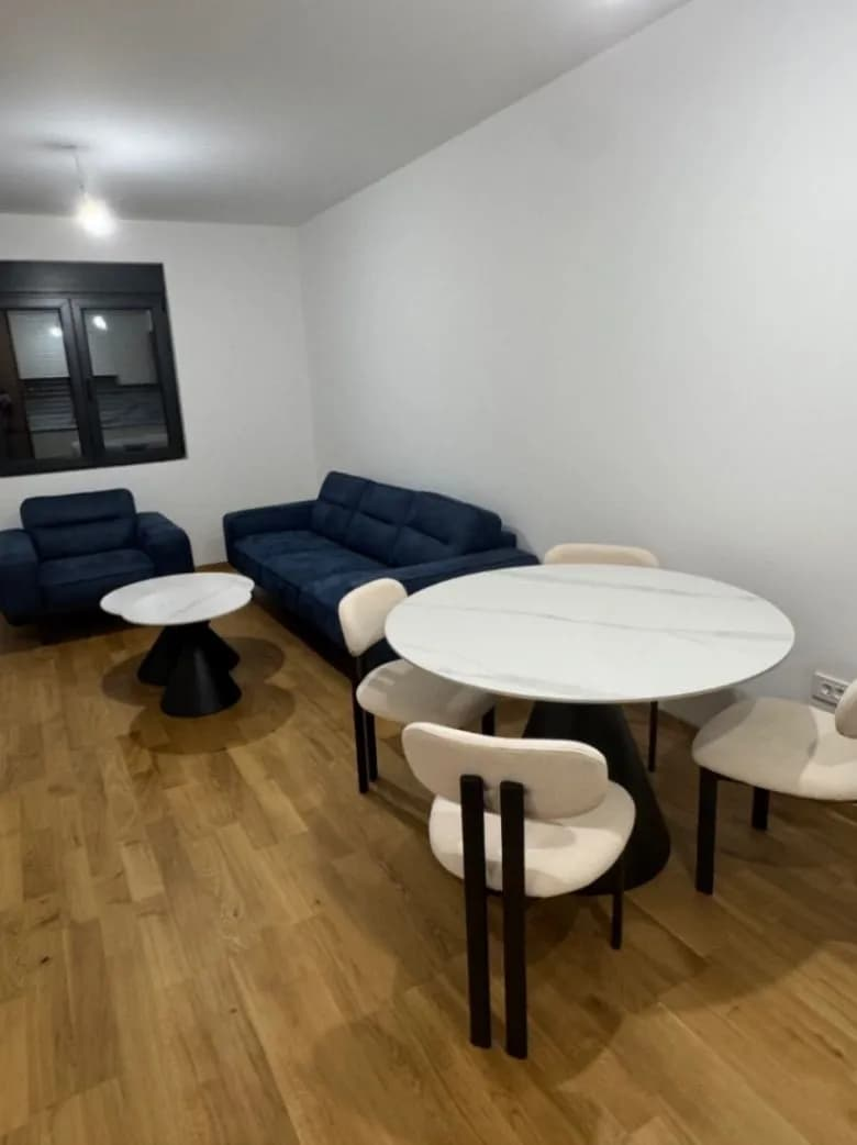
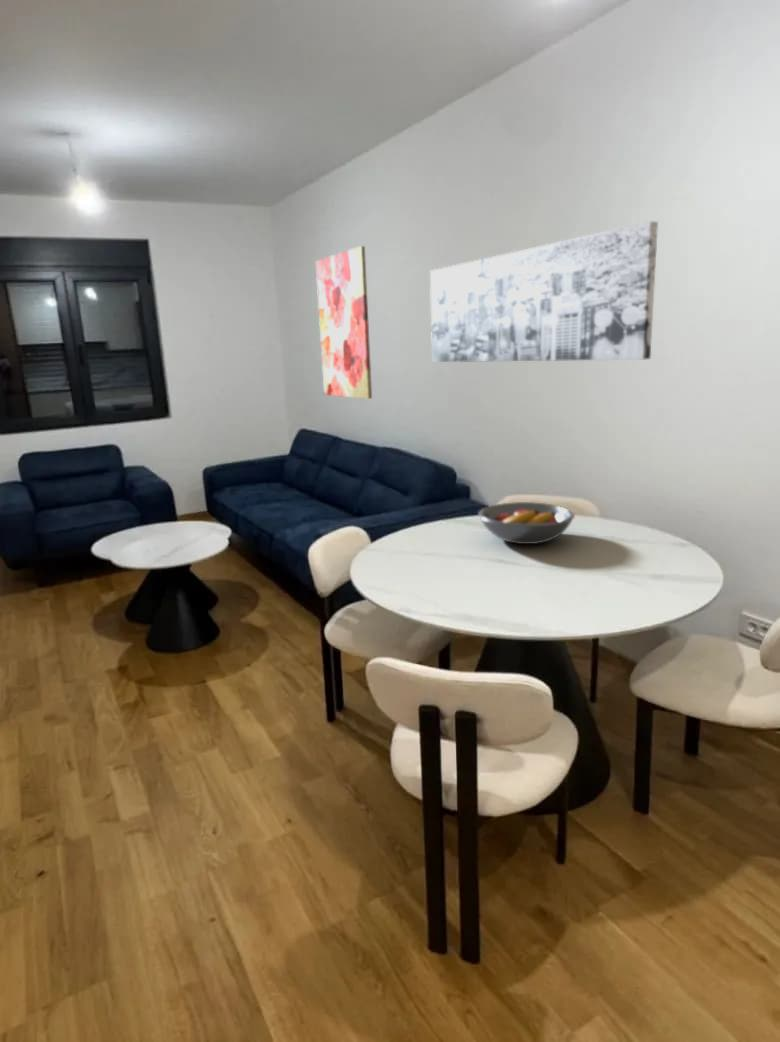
+ wall art [315,245,373,400]
+ wall art [429,220,659,363]
+ fruit bowl [477,501,576,545]
